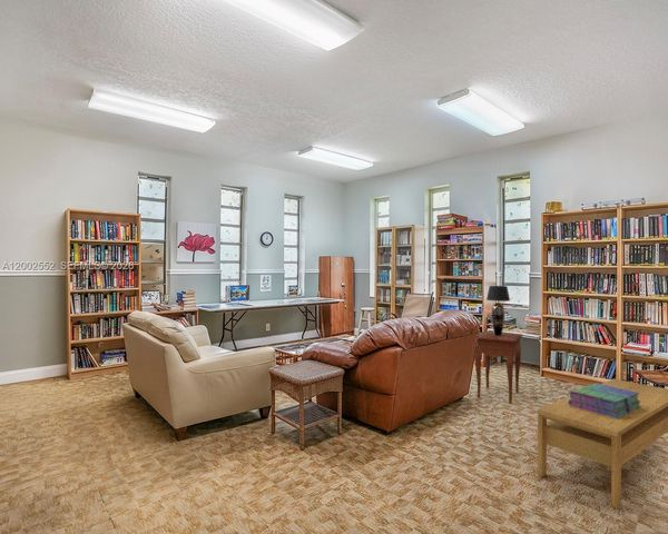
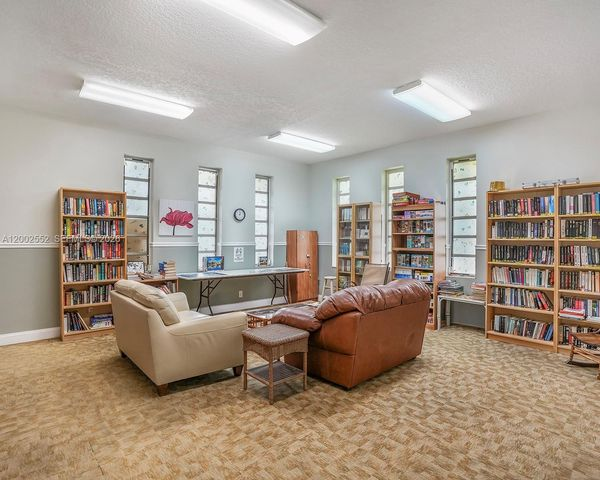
- side table [474,330,523,404]
- stack of books [568,382,641,418]
- table lamp [485,285,511,336]
- coffee table [537,378,668,510]
